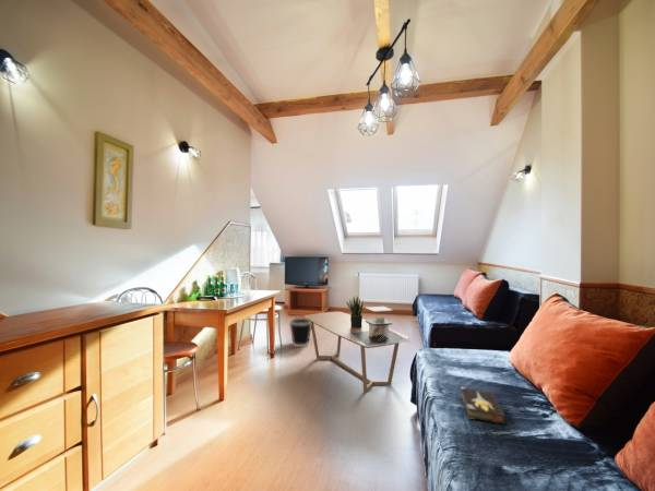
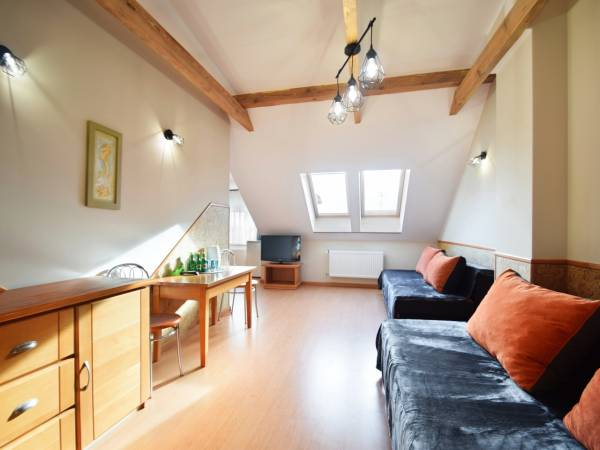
- potted plant [345,296,365,328]
- hardback book [460,386,507,426]
- coffee table [303,311,410,394]
- wastebasket [288,316,312,348]
- architectural model [350,306,412,346]
